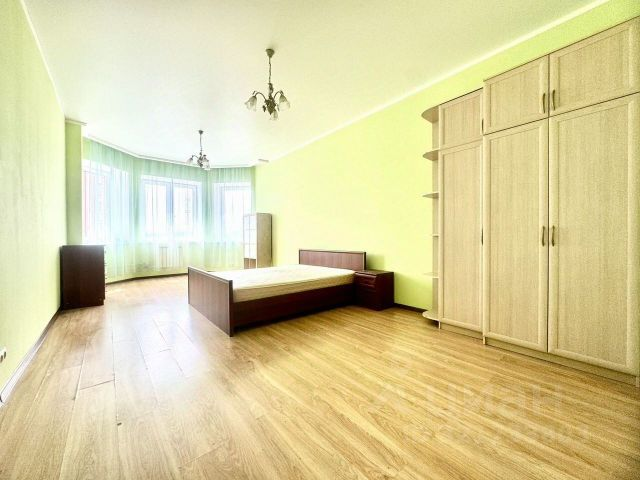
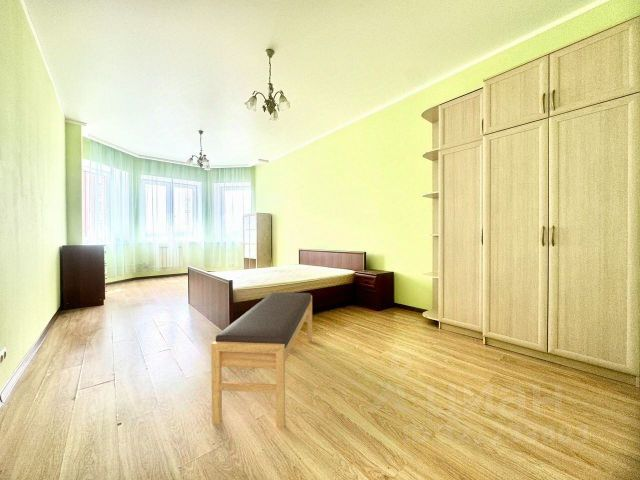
+ bench [210,292,313,429]
